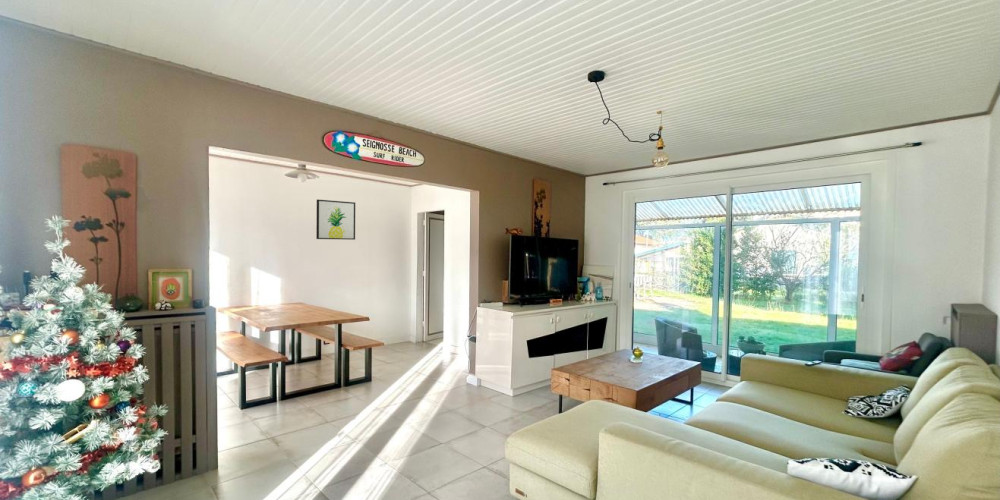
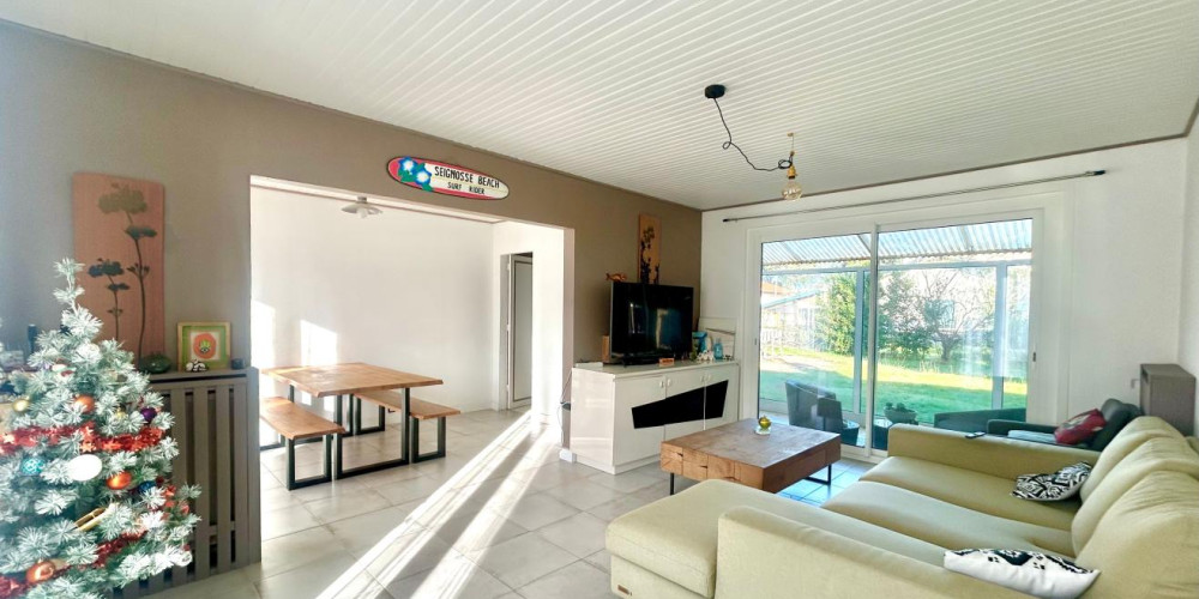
- wall art [315,198,356,241]
